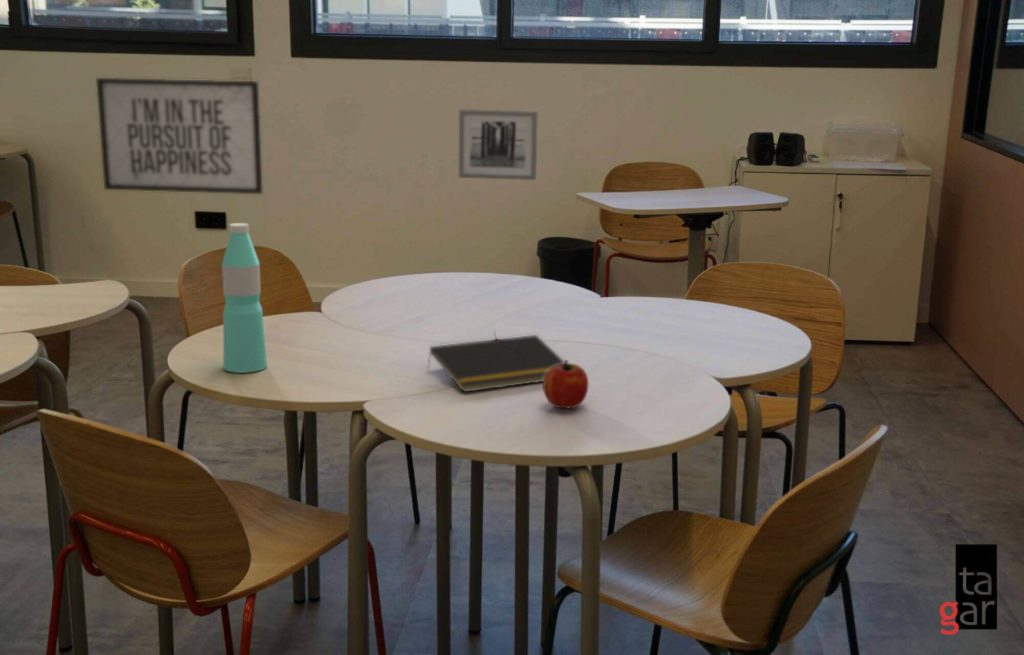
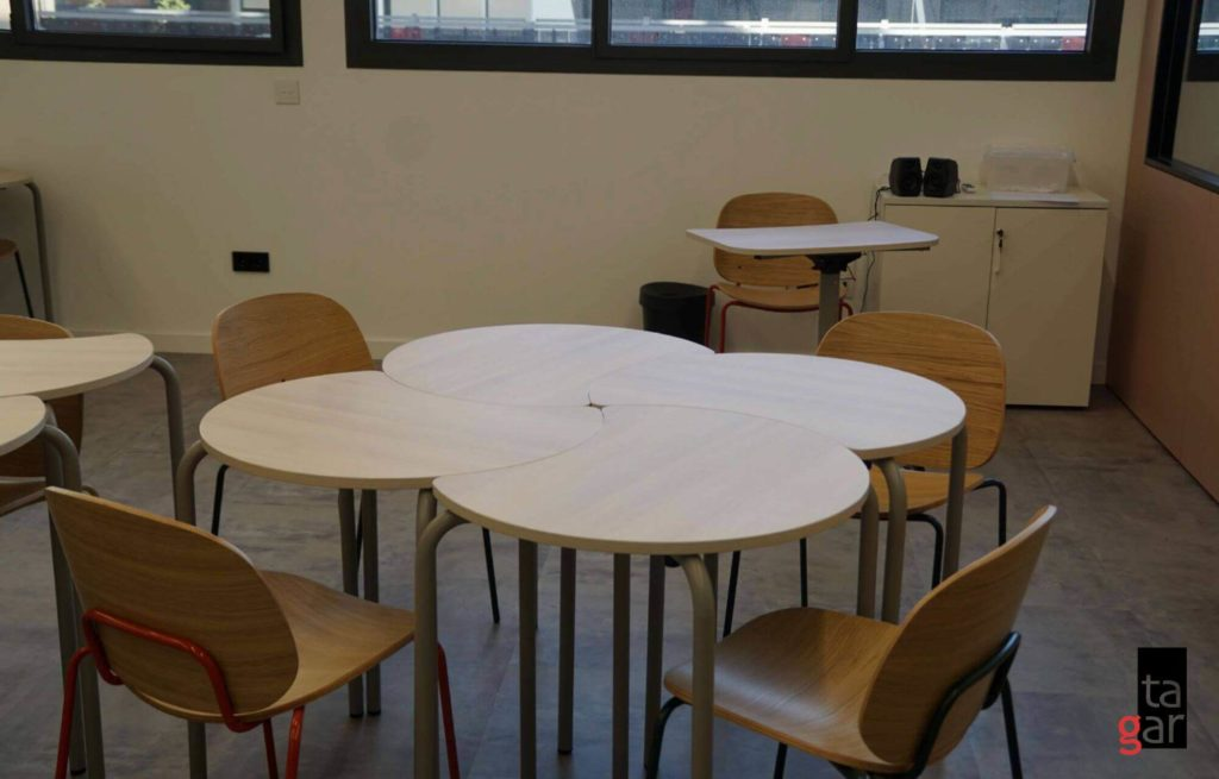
- wall art [458,108,539,181]
- notepad [426,334,565,393]
- water bottle [221,222,268,374]
- mirror [95,77,264,195]
- fruit [542,359,589,409]
